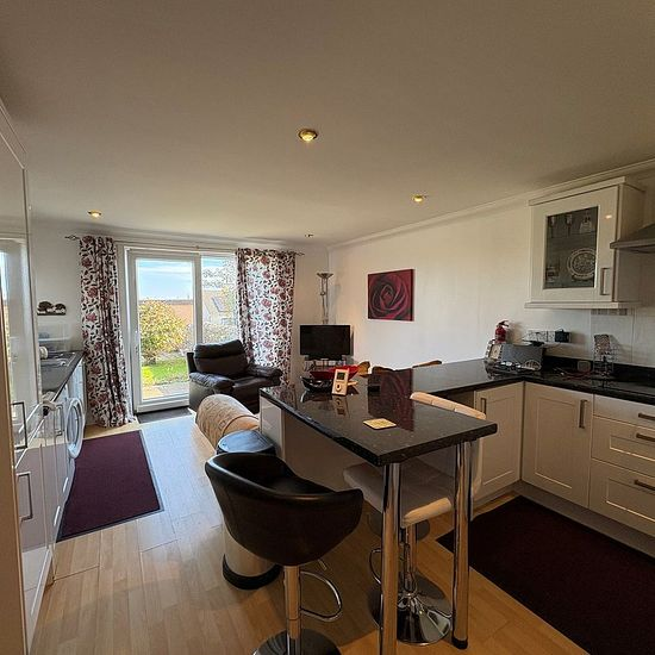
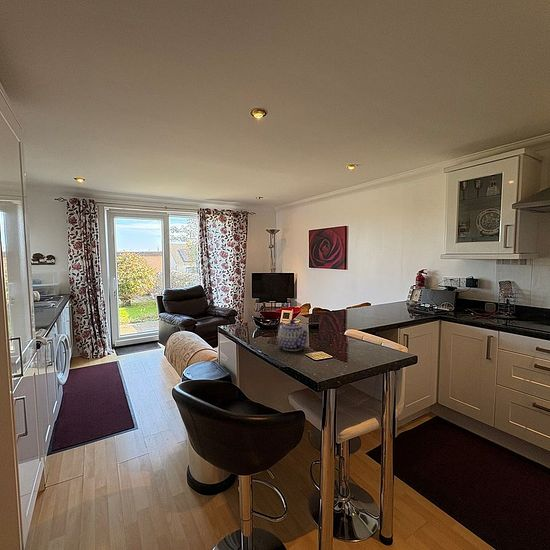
+ teapot [276,319,310,352]
